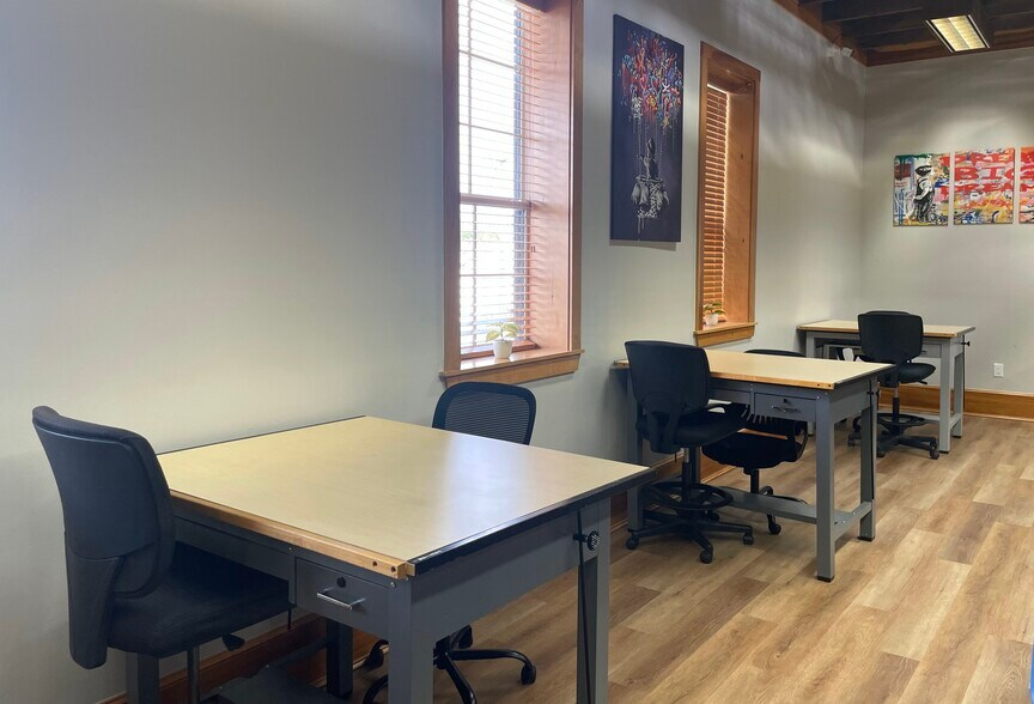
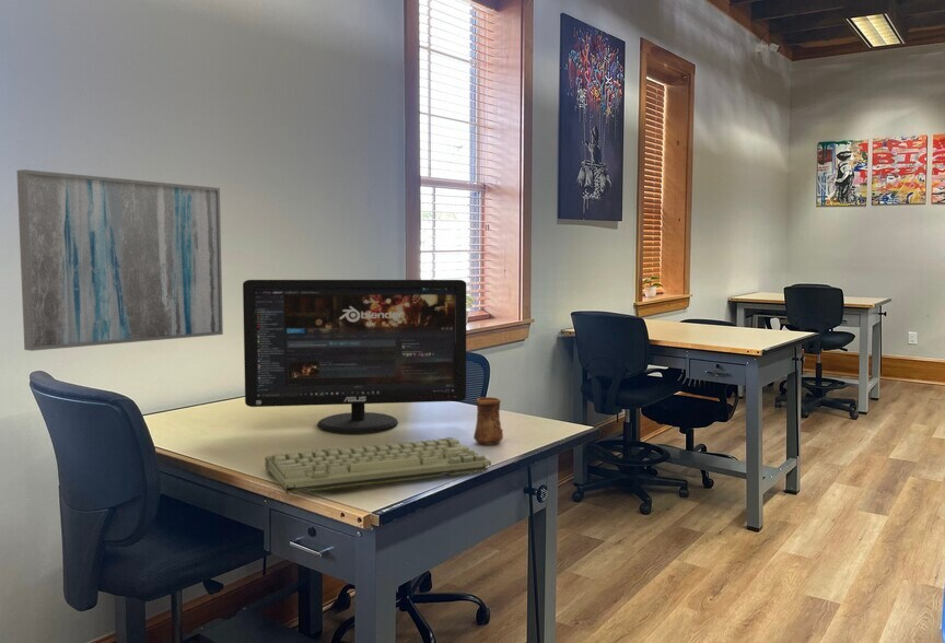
+ computer monitor [242,279,467,434]
+ wall art [15,168,224,352]
+ keyboard [264,436,493,495]
+ cup [472,396,504,446]
